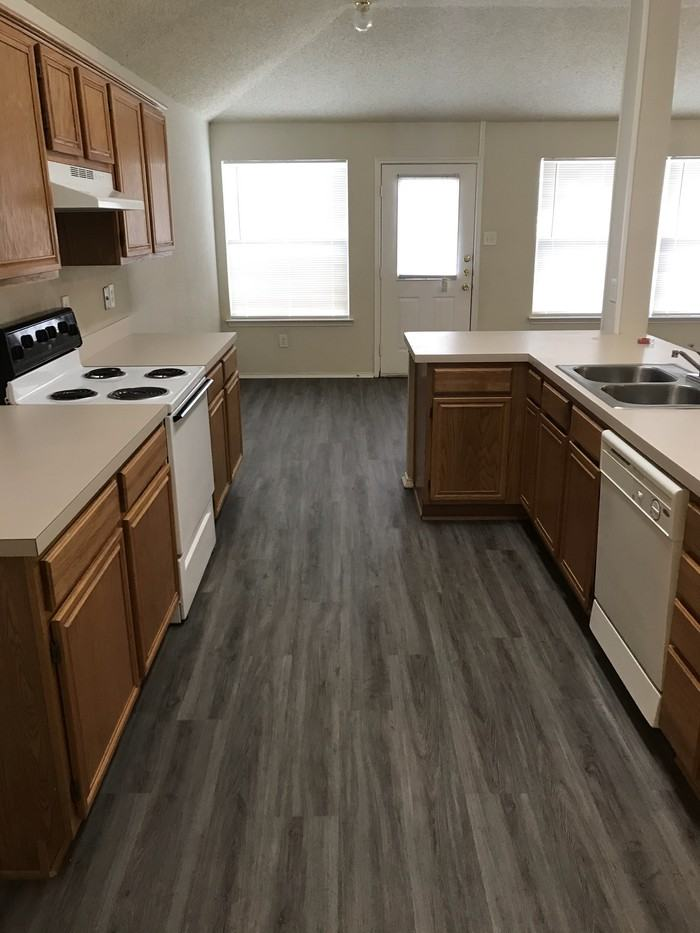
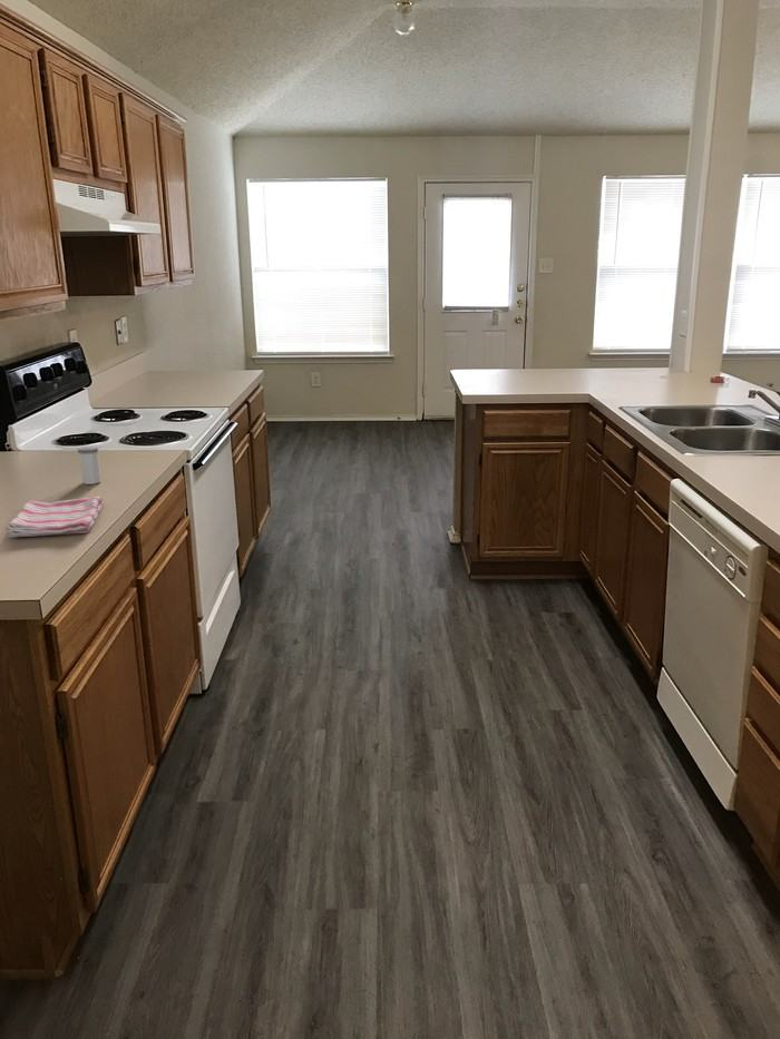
+ salt shaker [77,445,101,486]
+ dish towel [6,496,104,539]
